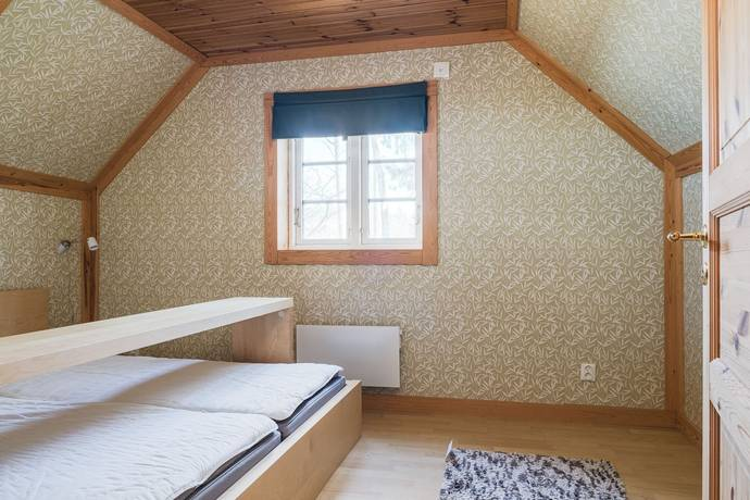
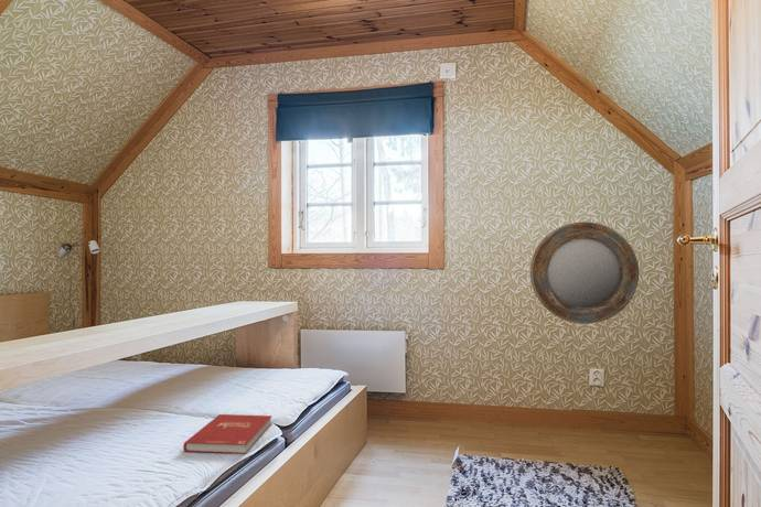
+ home mirror [529,222,640,325]
+ book [182,413,274,454]
